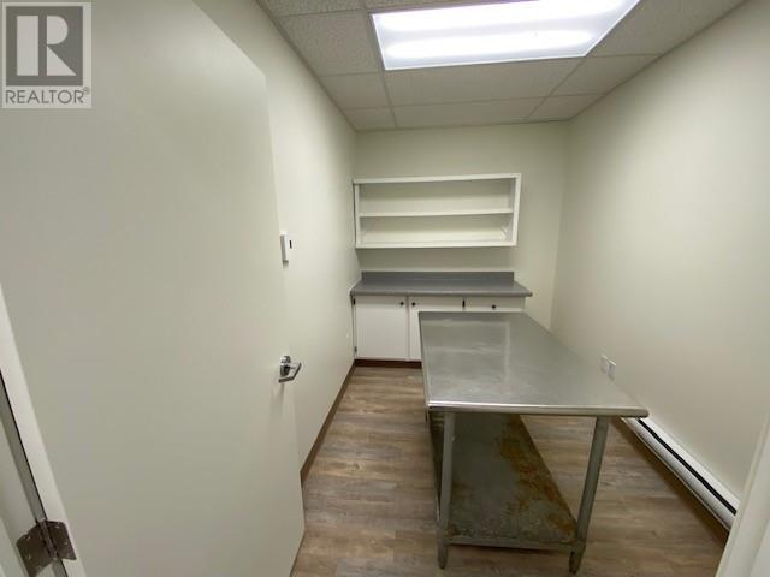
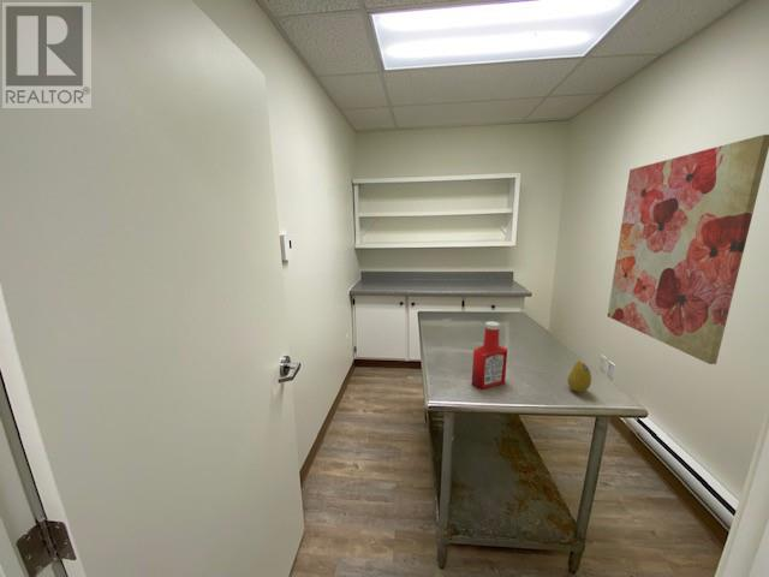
+ wall art [607,133,769,365]
+ soap bottle [471,320,508,389]
+ fruit [566,361,592,393]
